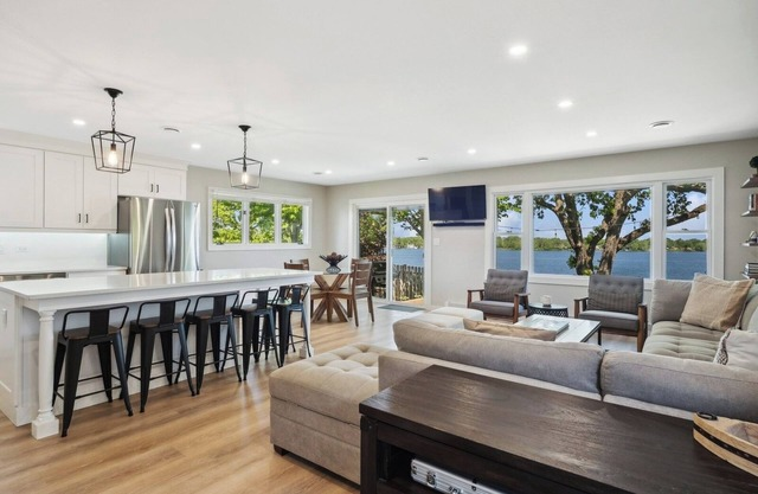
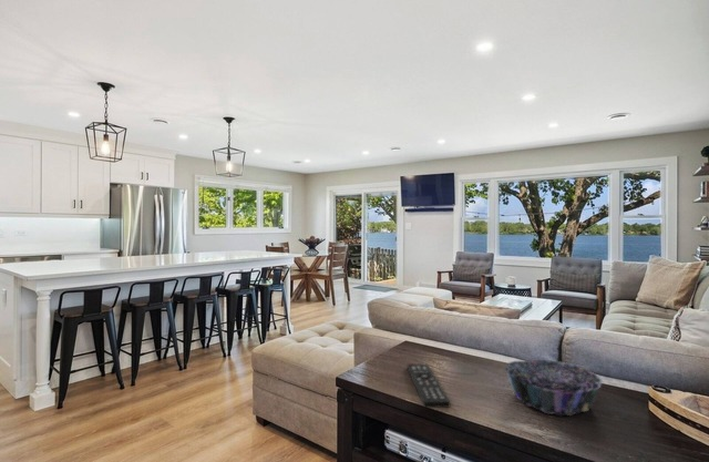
+ decorative bowl [503,359,604,417]
+ remote control [407,362,452,409]
